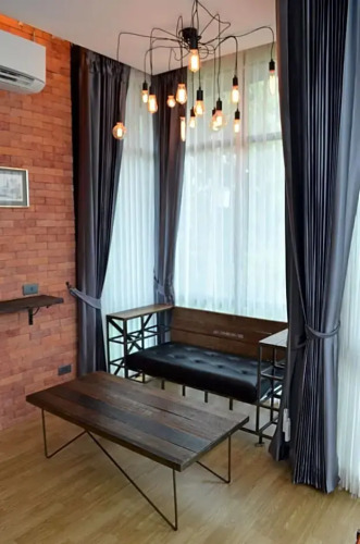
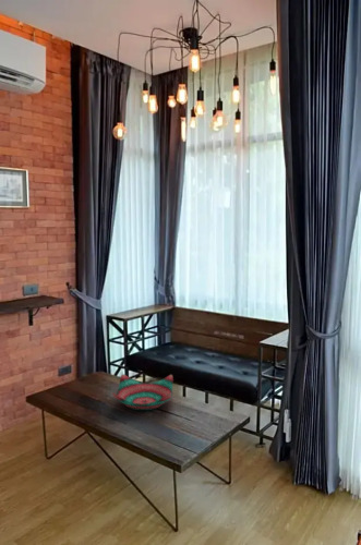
+ decorative bowl [111,373,175,411]
